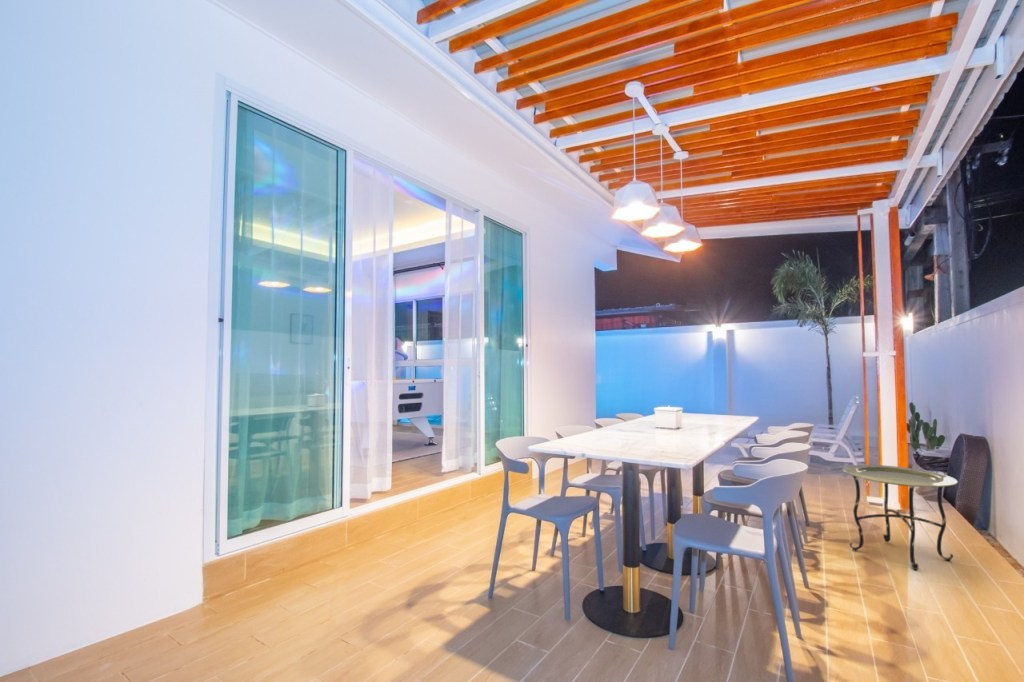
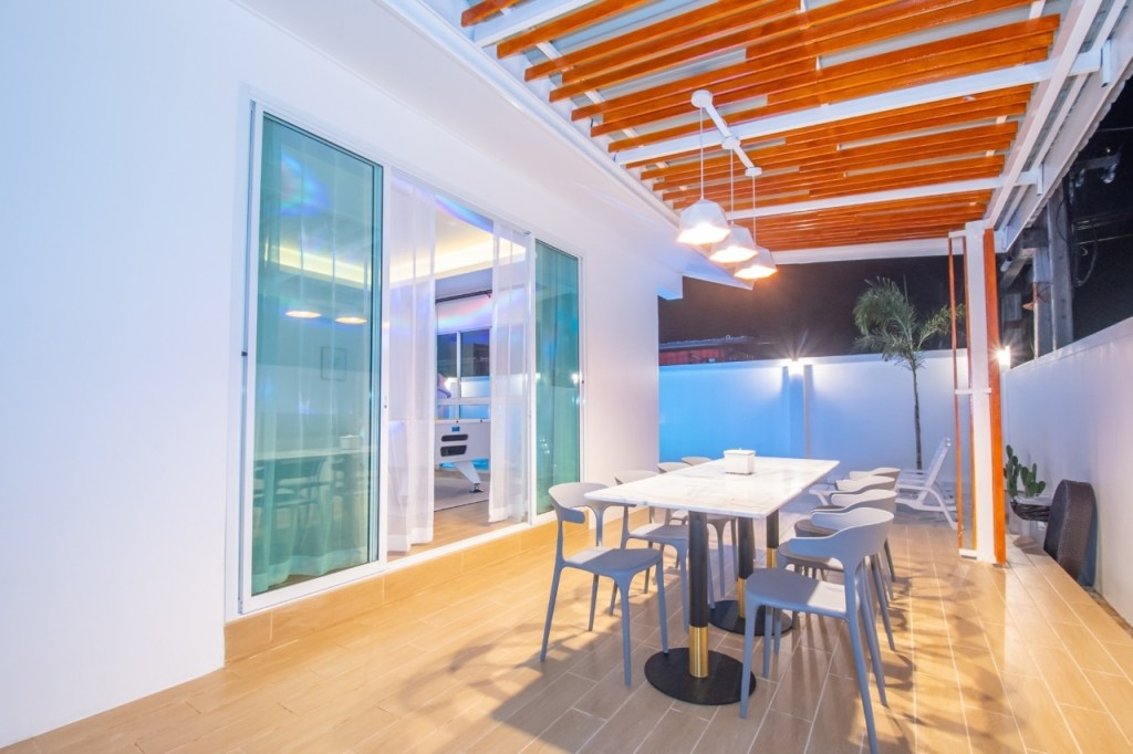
- side table [842,464,959,571]
